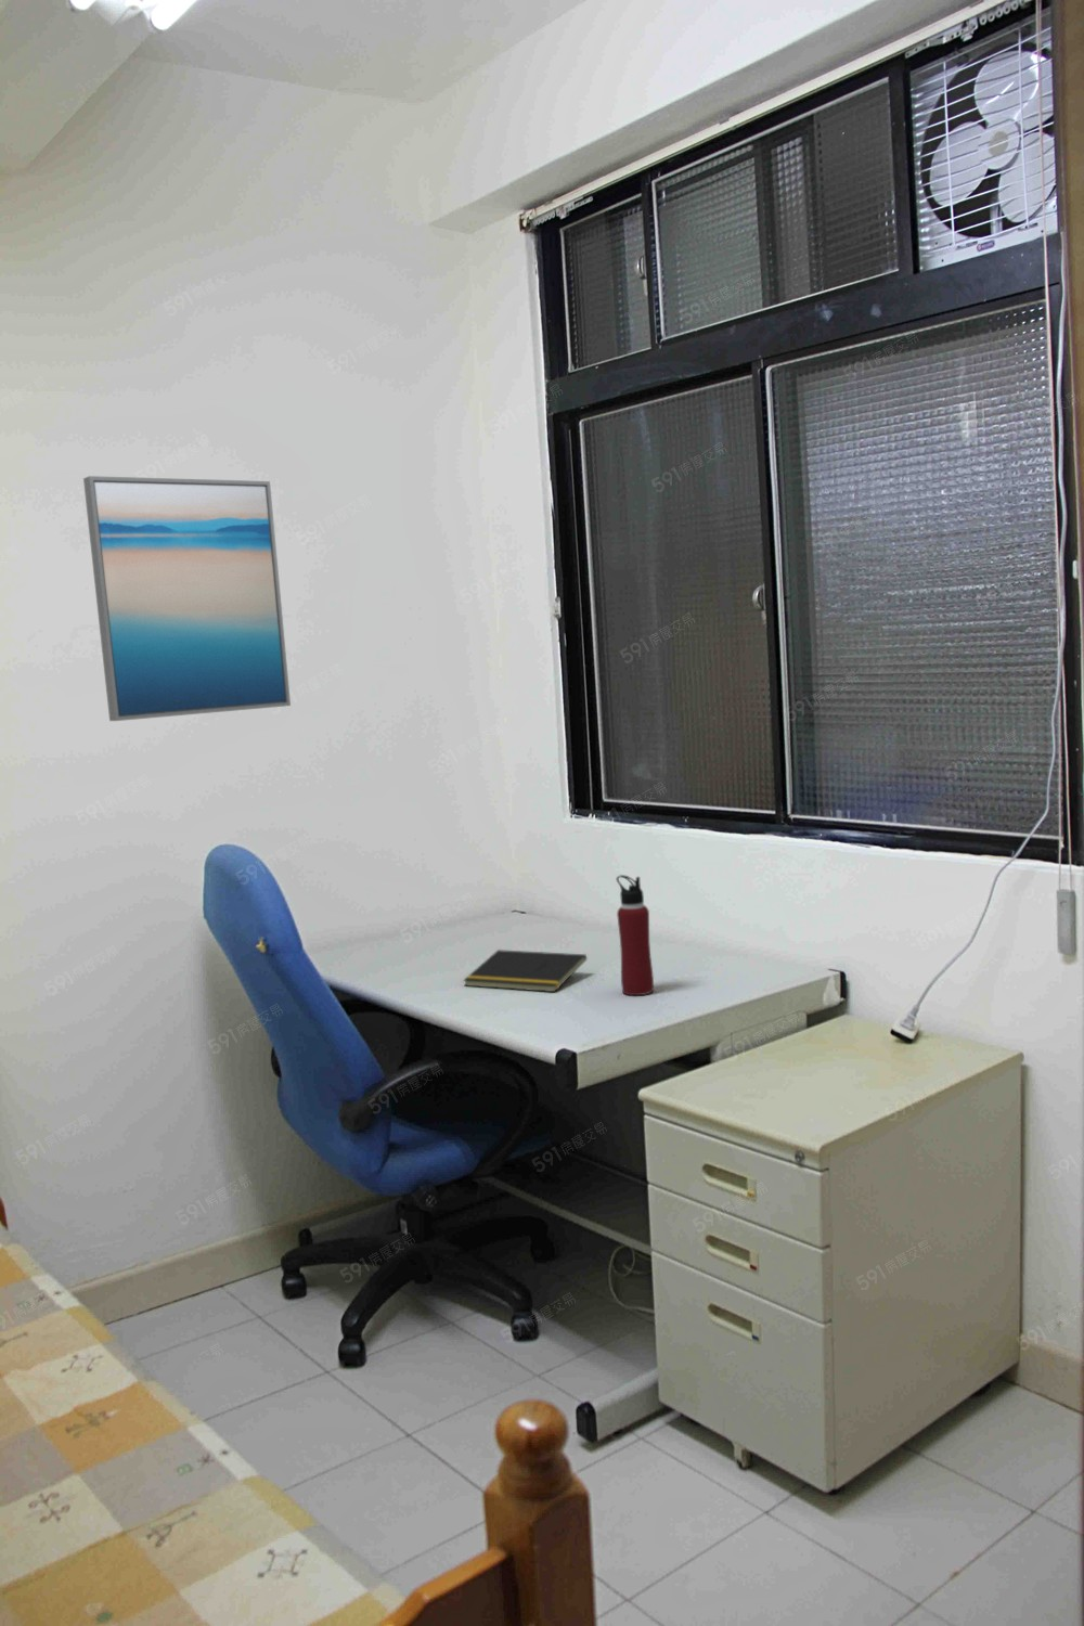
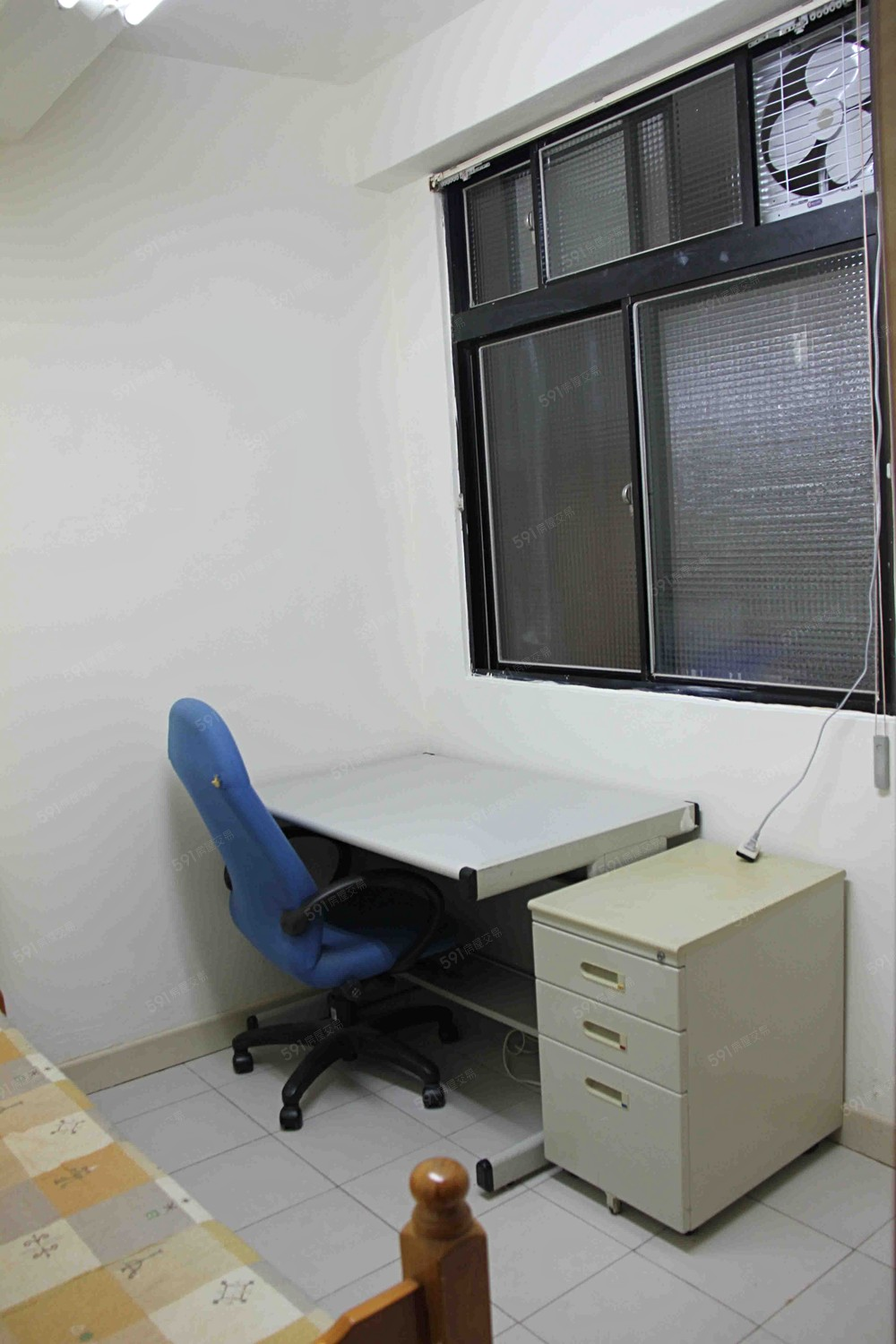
- water bottle [616,873,655,996]
- notepad [462,948,588,993]
- wall art [82,474,292,722]
